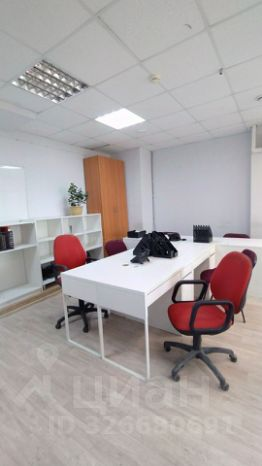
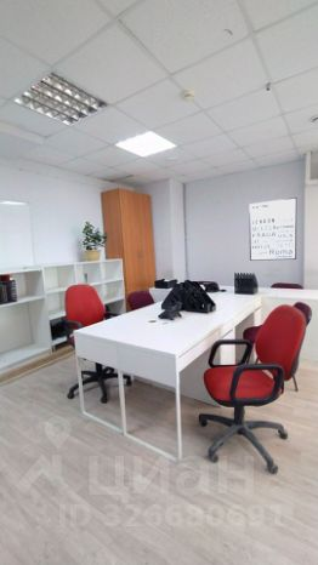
+ wall art [248,196,297,262]
